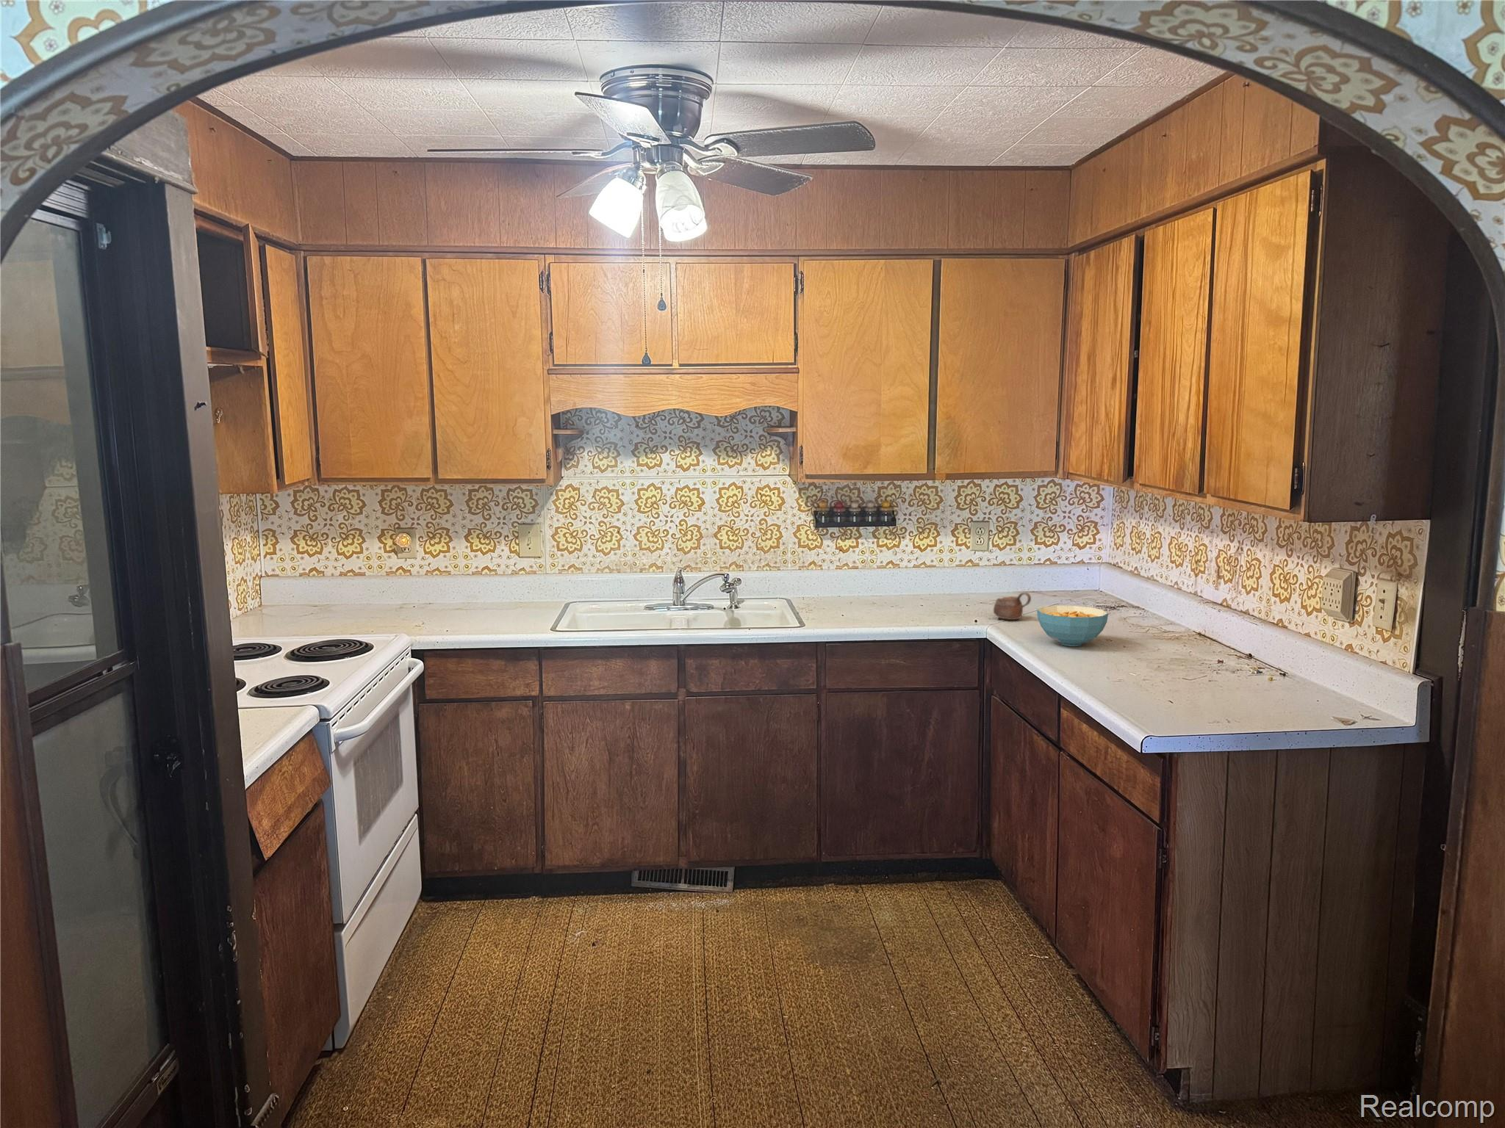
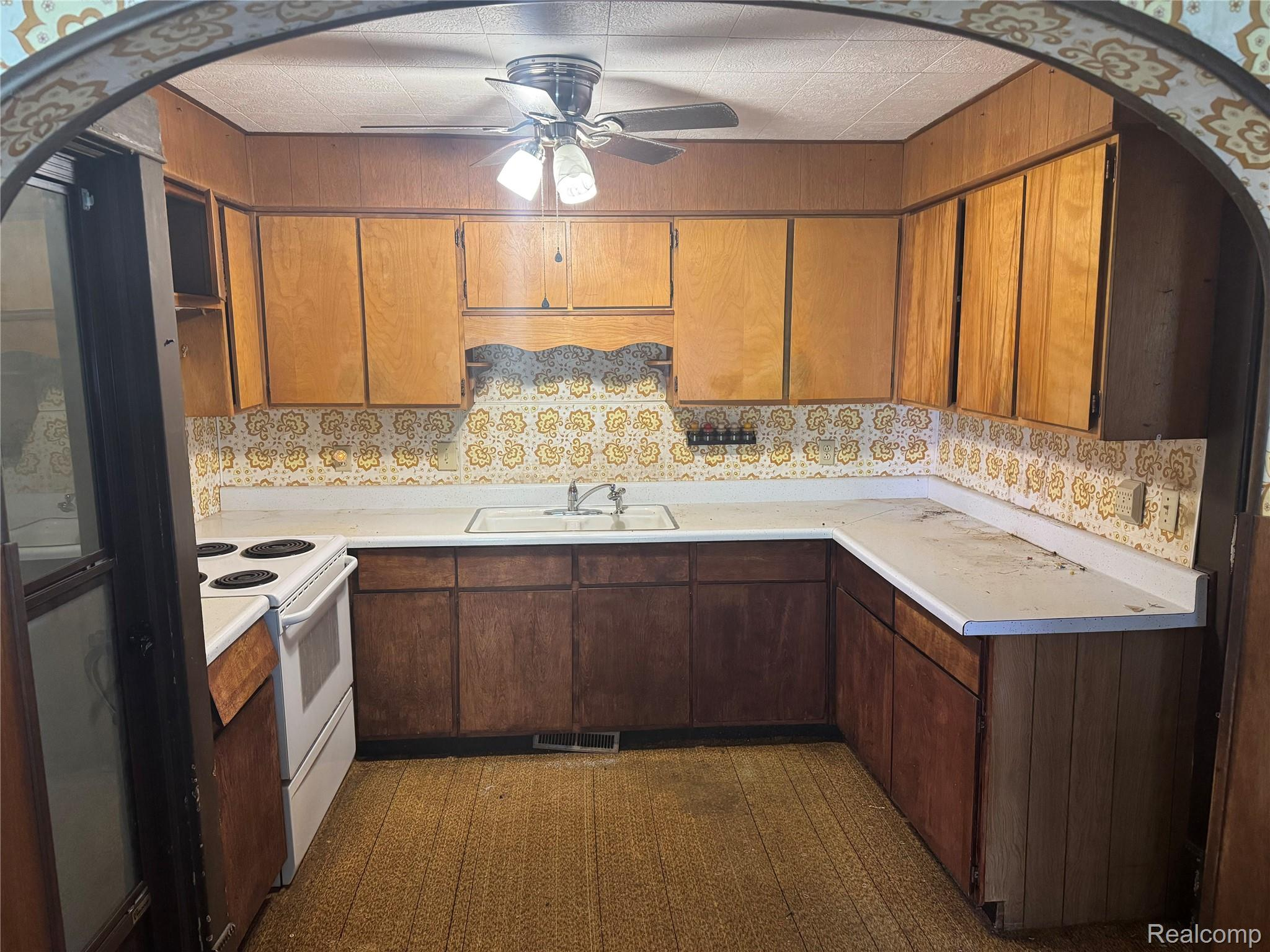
- cereal bowl [1036,605,1109,647]
- cup [993,592,1032,621]
